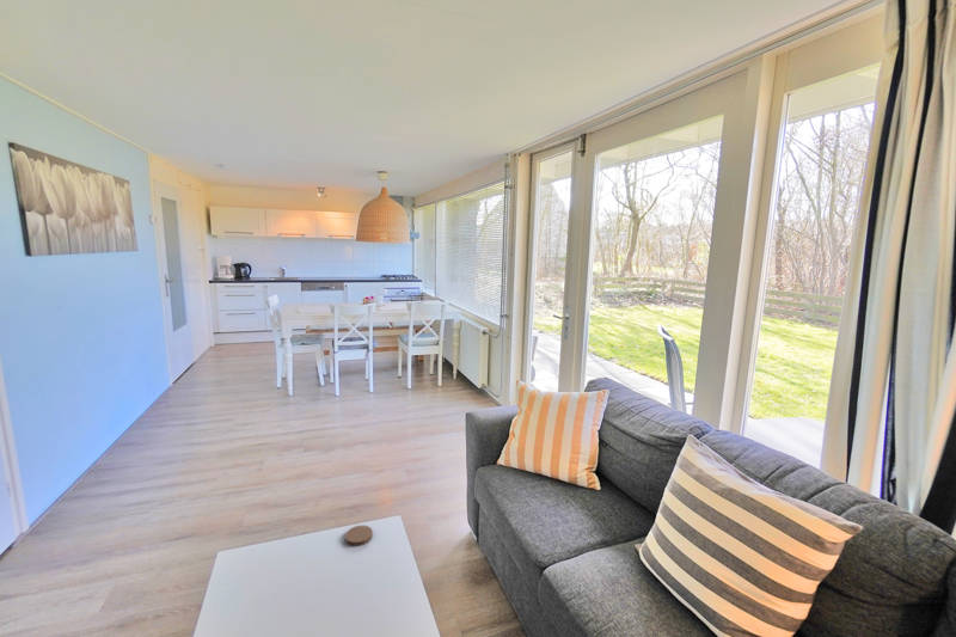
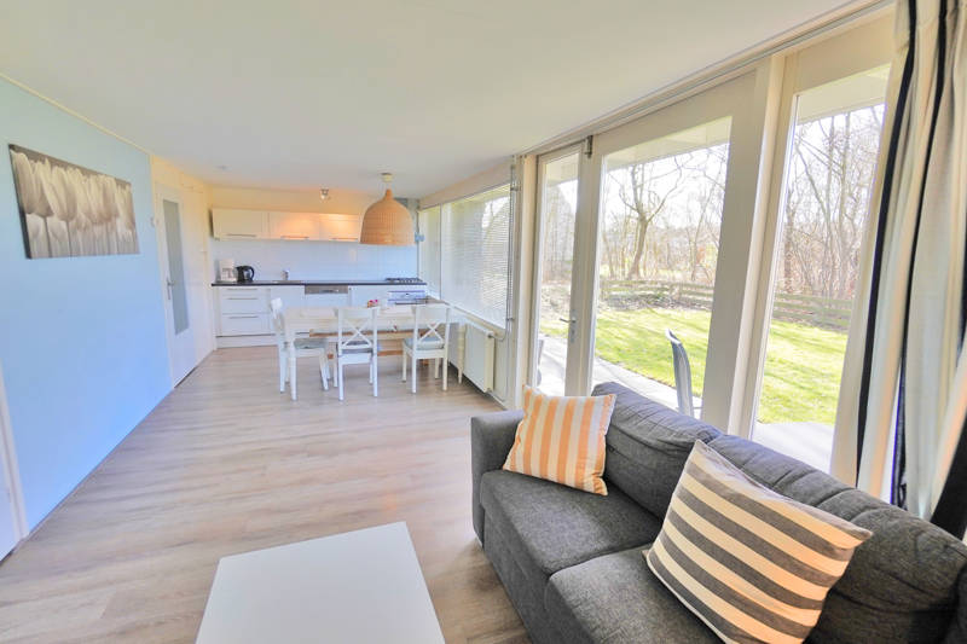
- coaster [344,525,374,547]
